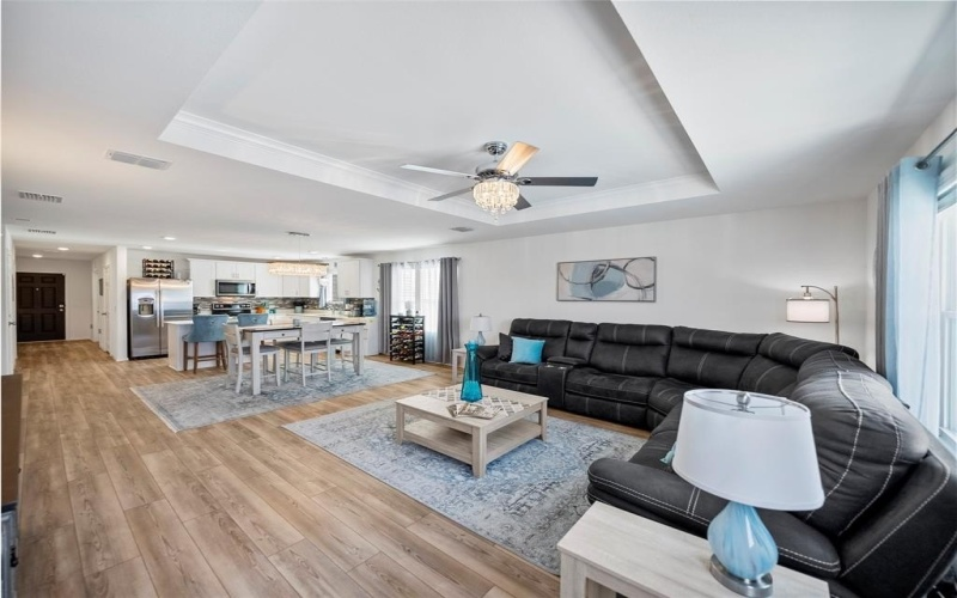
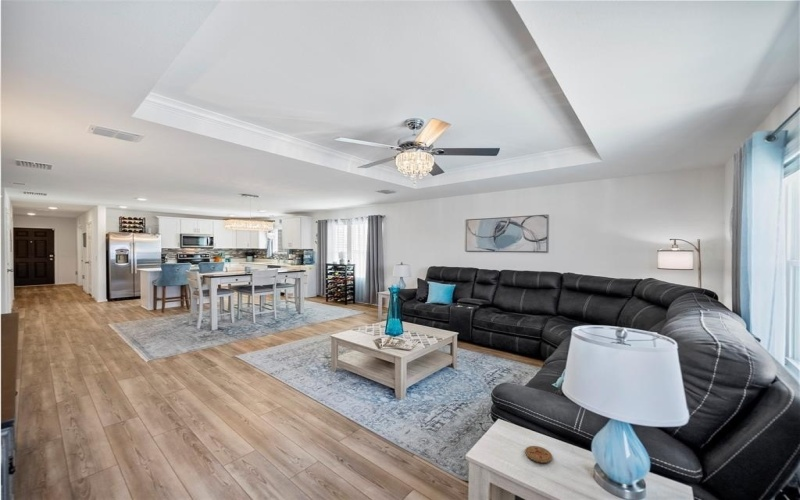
+ coaster [524,445,553,464]
